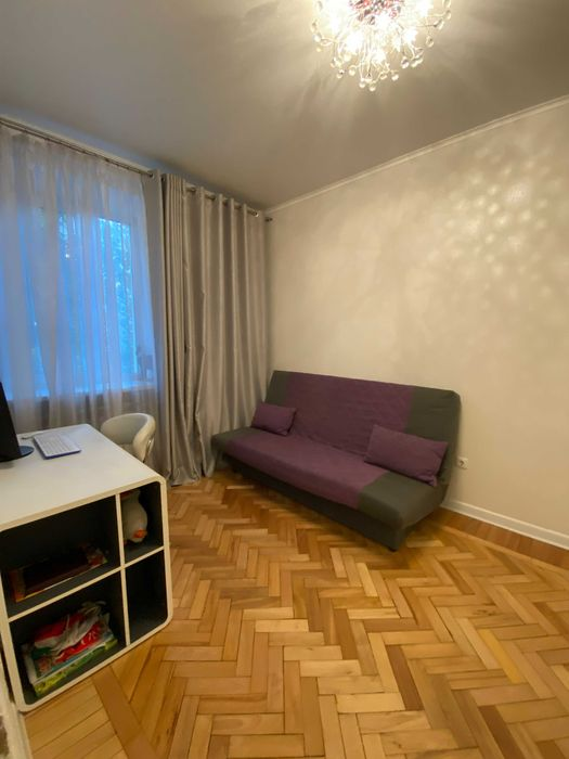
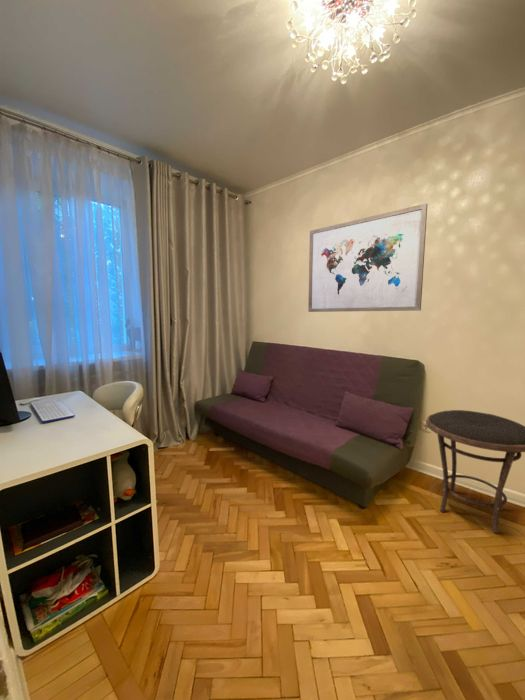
+ side table [425,409,525,534]
+ wall art [307,202,428,313]
